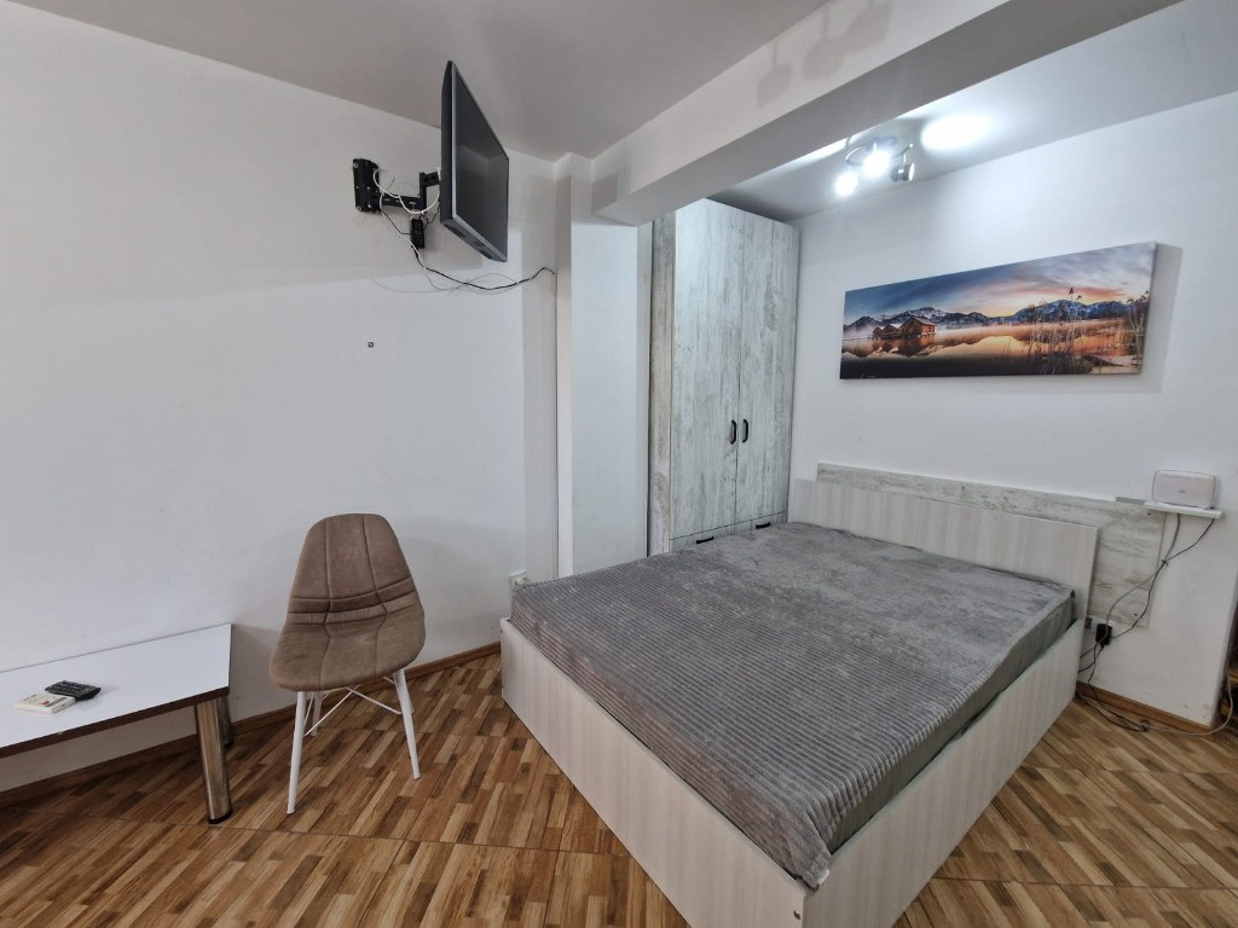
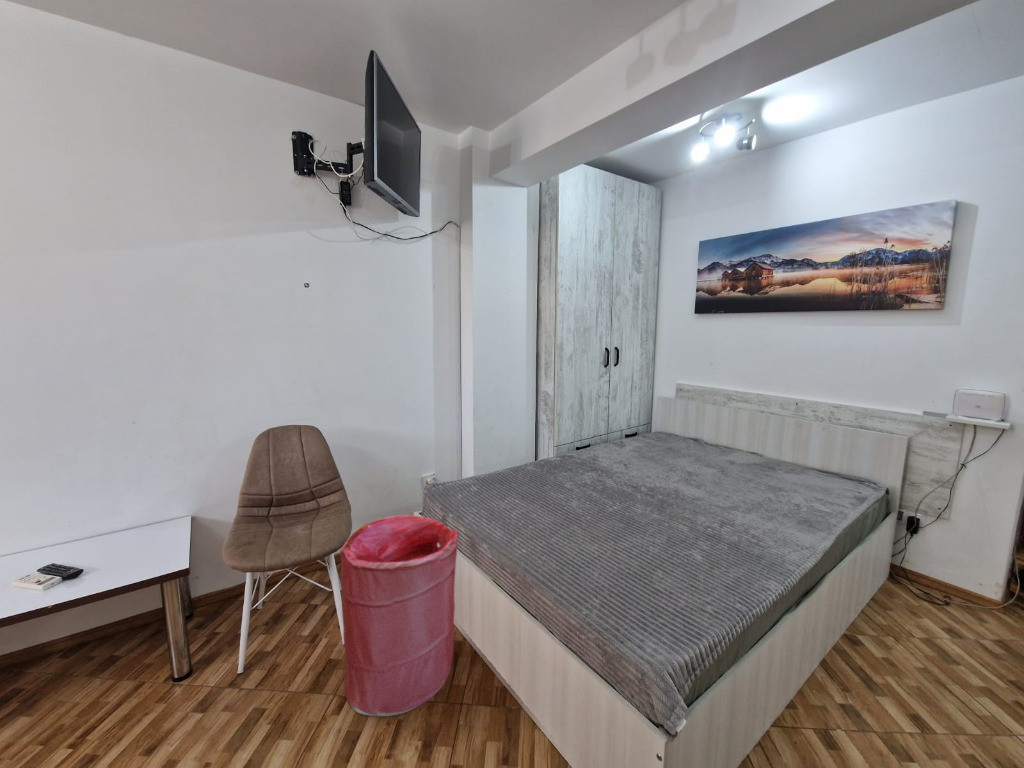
+ laundry hamper [339,514,459,717]
